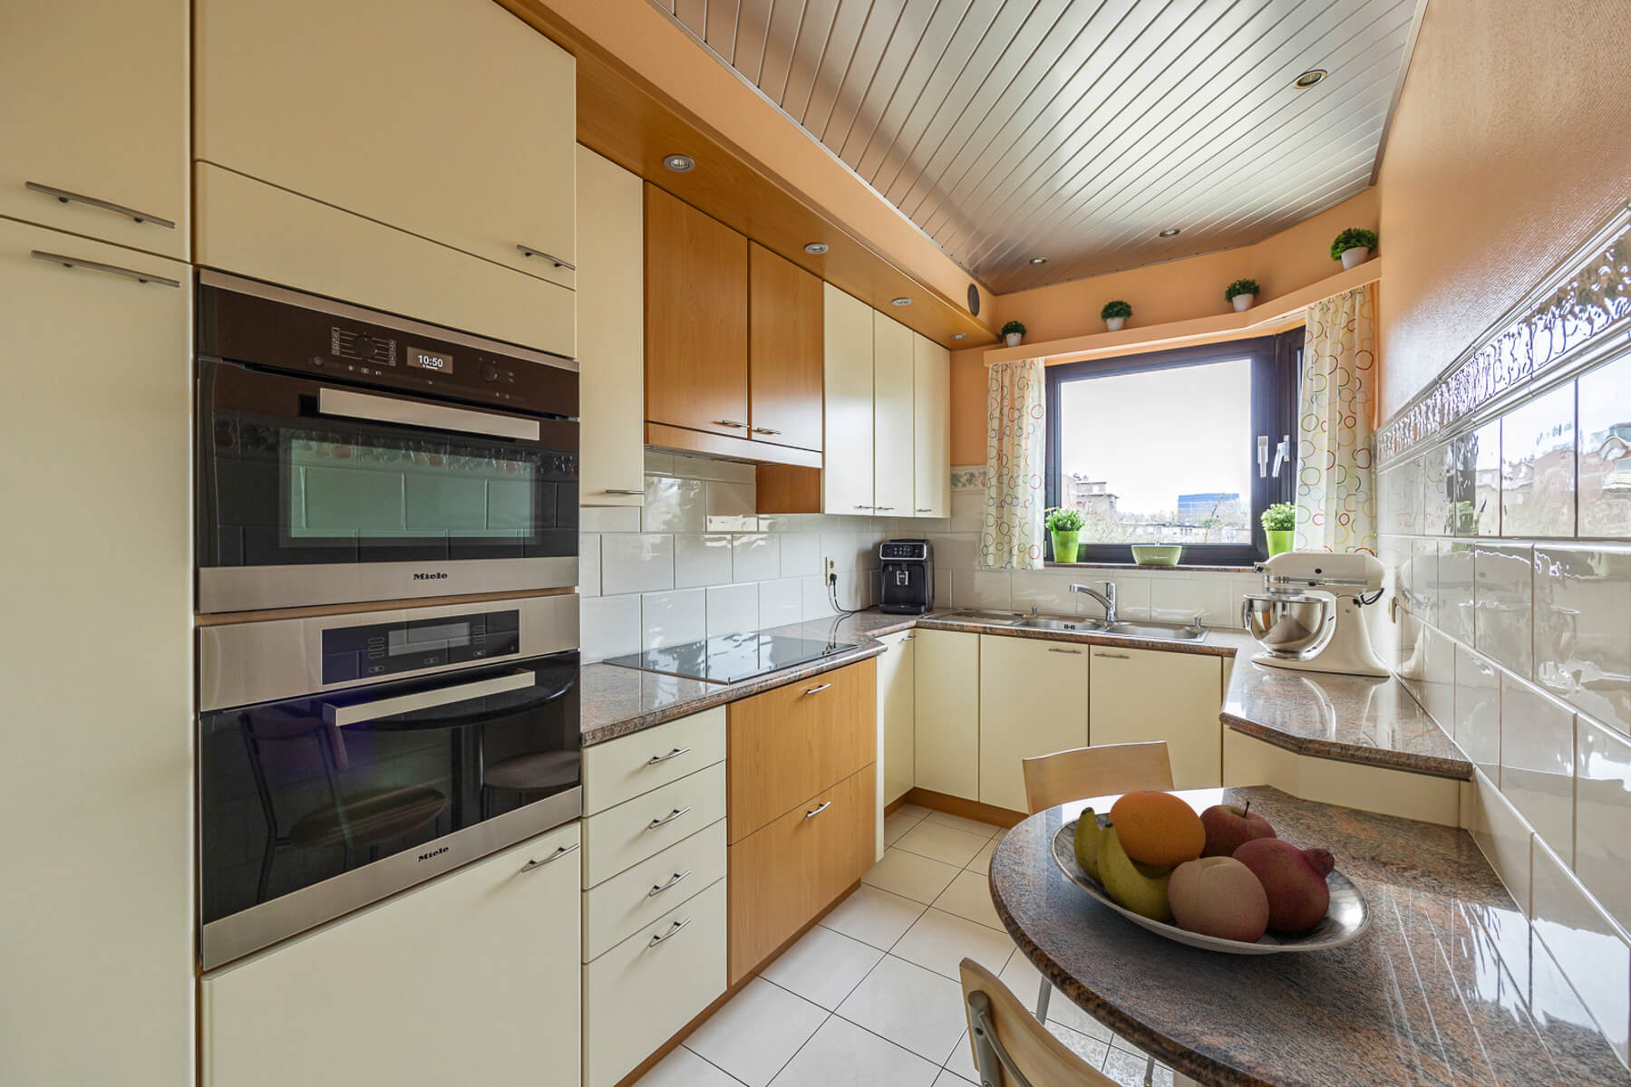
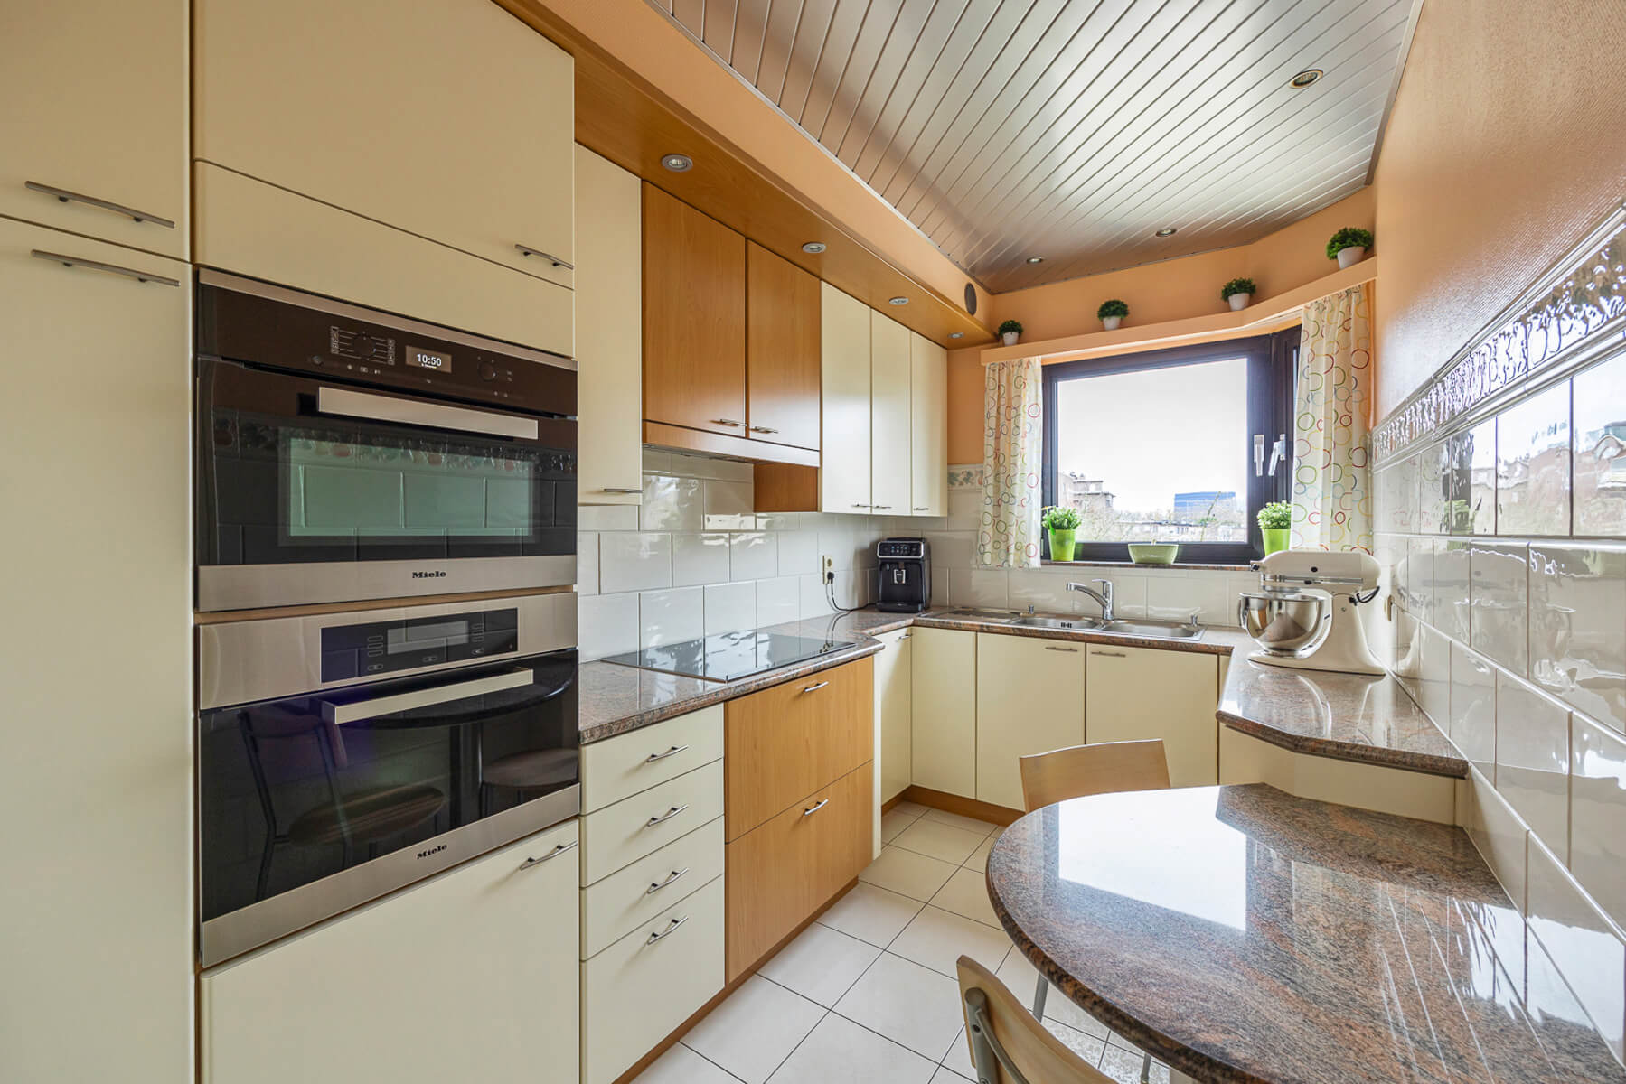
- fruit bowl [1050,790,1375,955]
